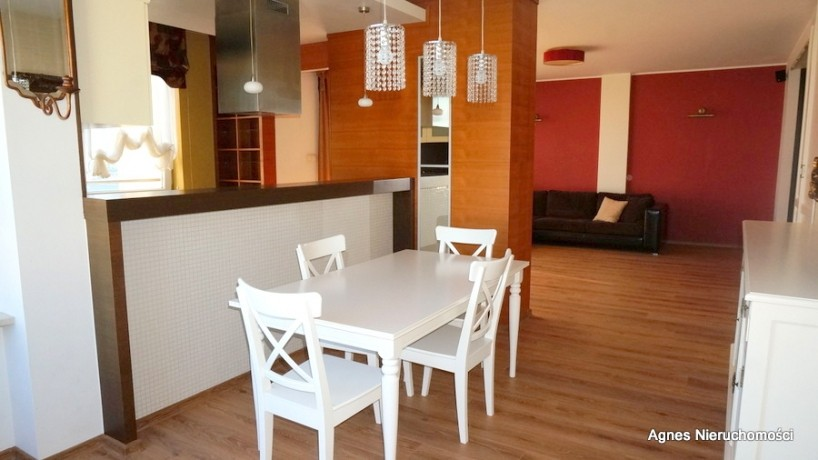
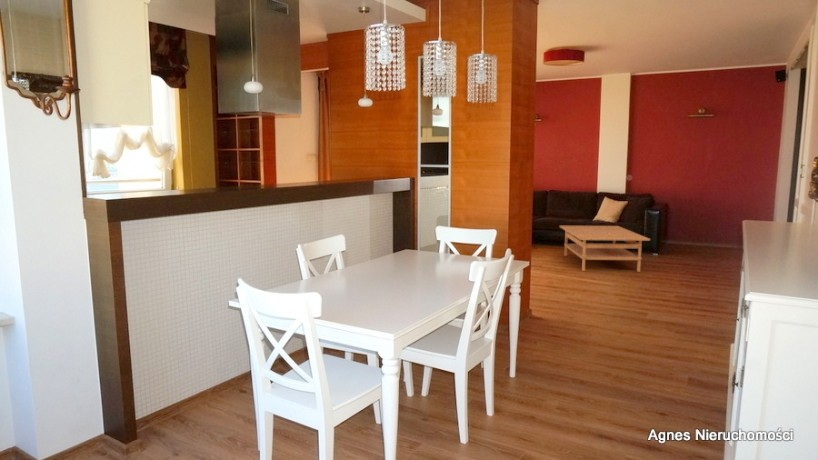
+ coffee table [559,225,651,273]
